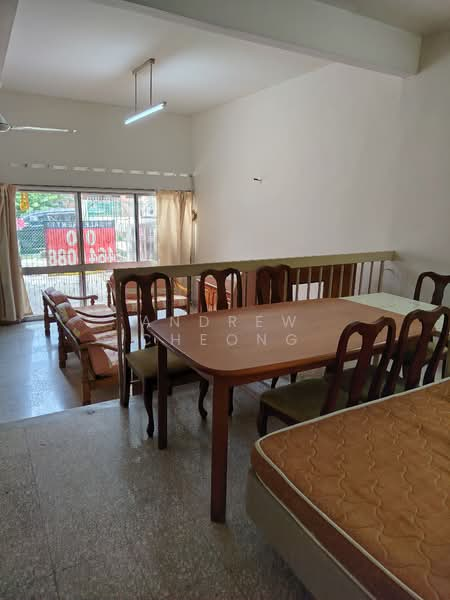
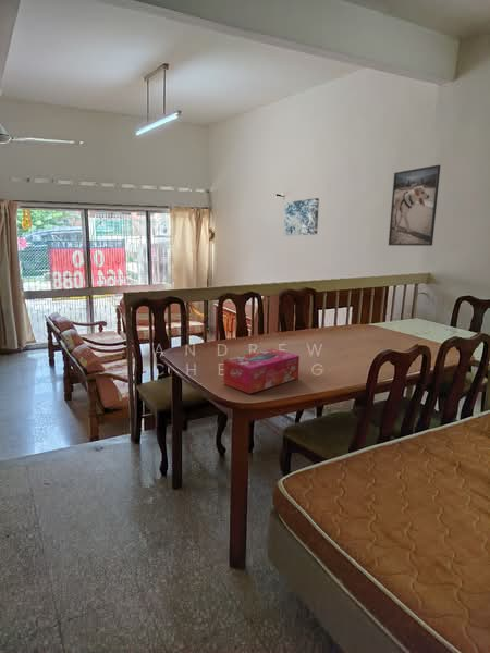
+ tissue box [222,348,301,395]
+ wall art [283,197,320,236]
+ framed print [388,164,442,247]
